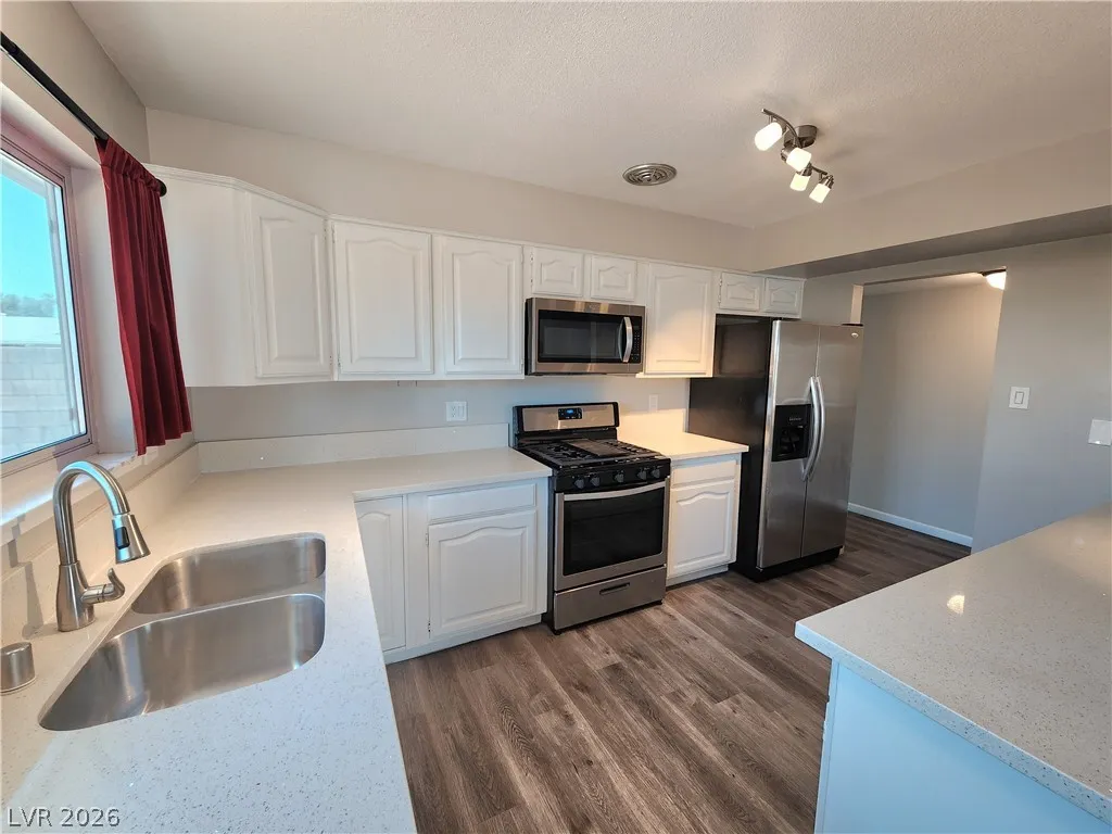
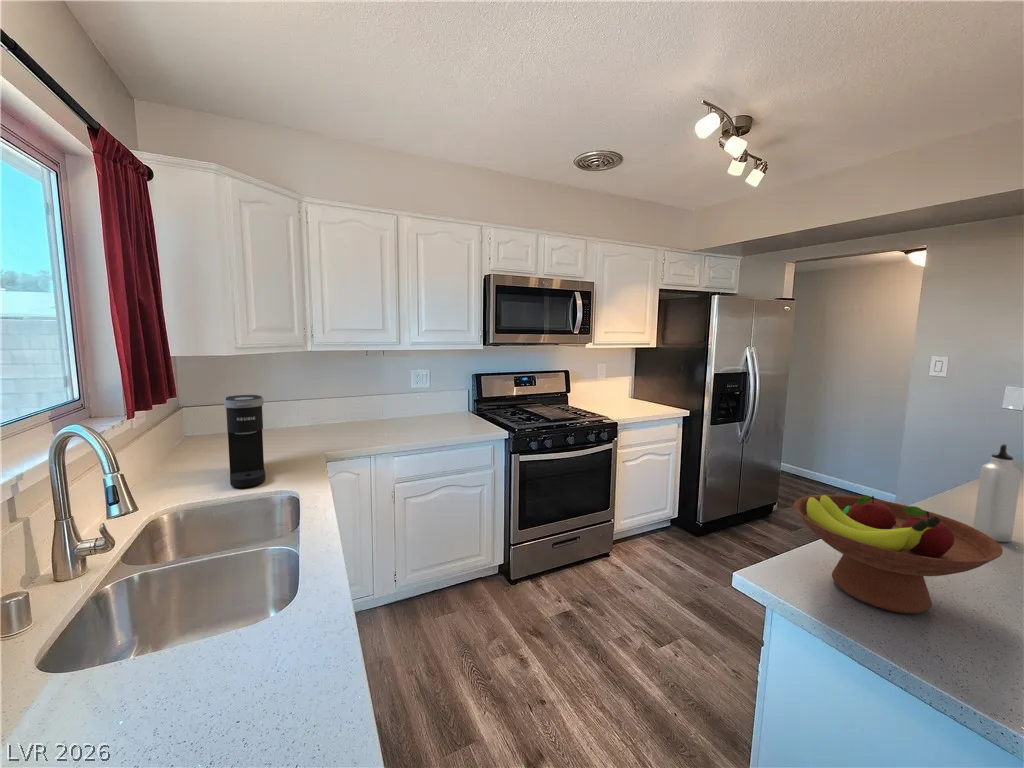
+ water bottle [973,443,1022,543]
+ fruit bowl [793,493,1004,615]
+ coffee maker [223,394,266,488]
